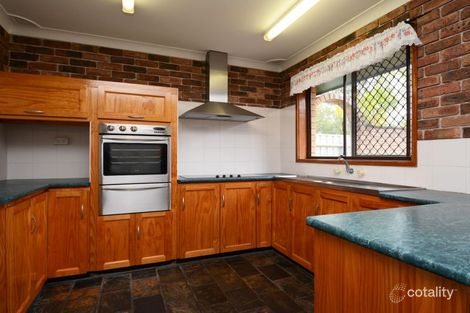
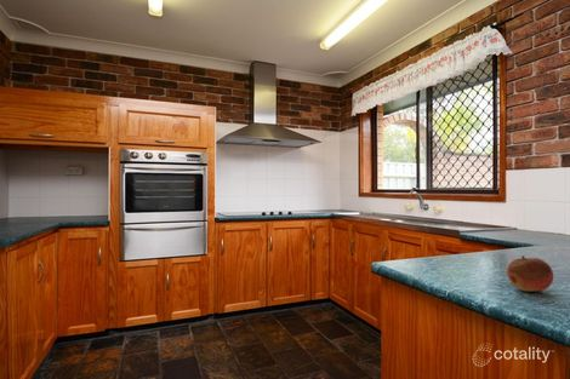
+ fruit [506,254,554,293]
